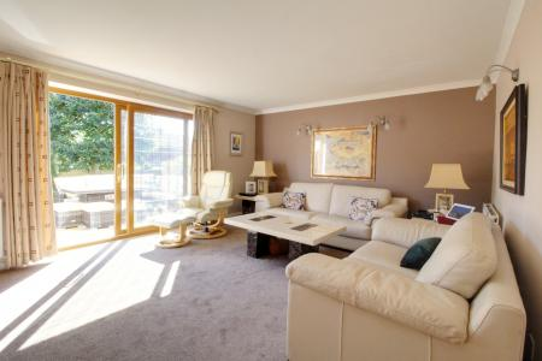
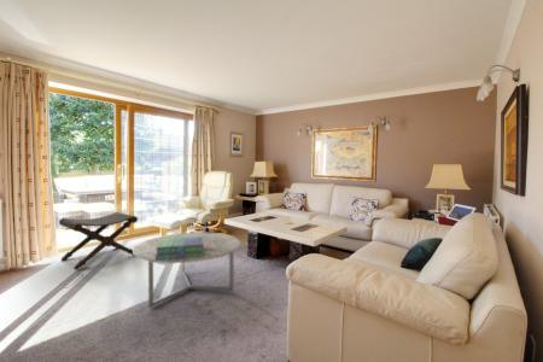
+ footstool [58,211,139,270]
+ coffee table [133,230,241,309]
+ stack of books [154,237,204,261]
